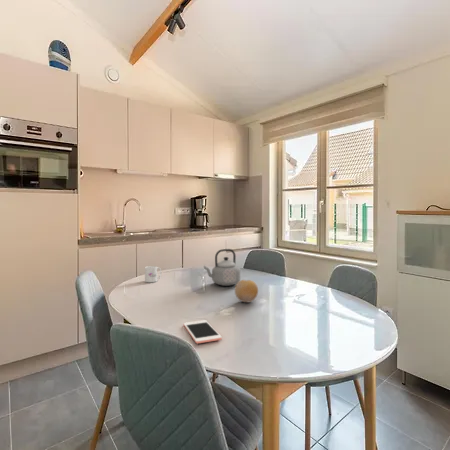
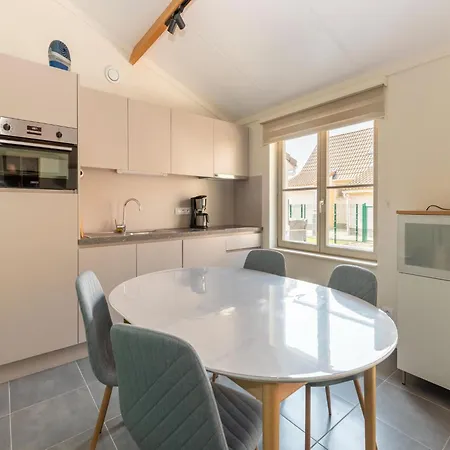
- fruit [234,279,259,303]
- mug [144,265,162,283]
- teapot [203,248,241,287]
- cell phone [183,319,223,344]
